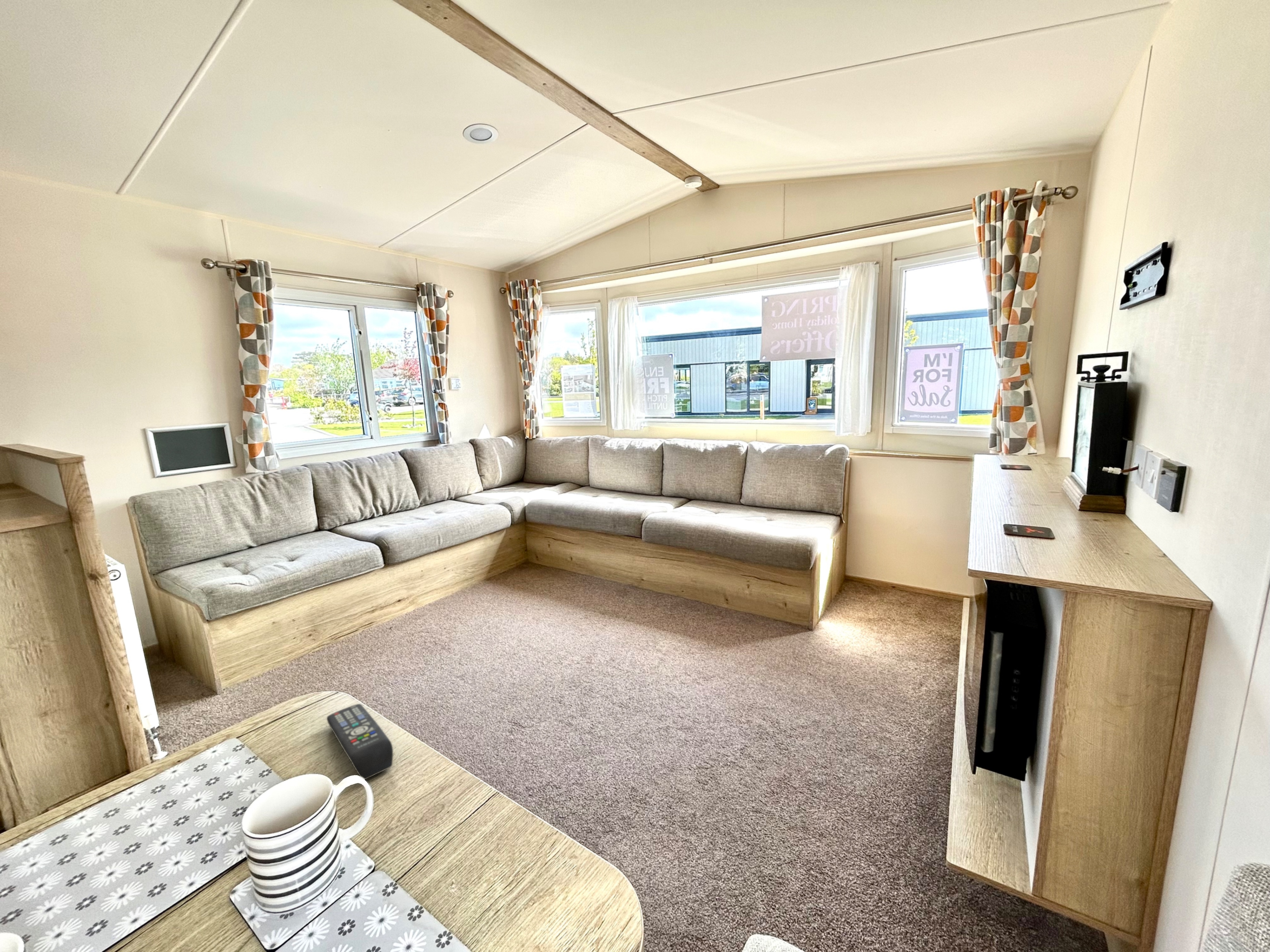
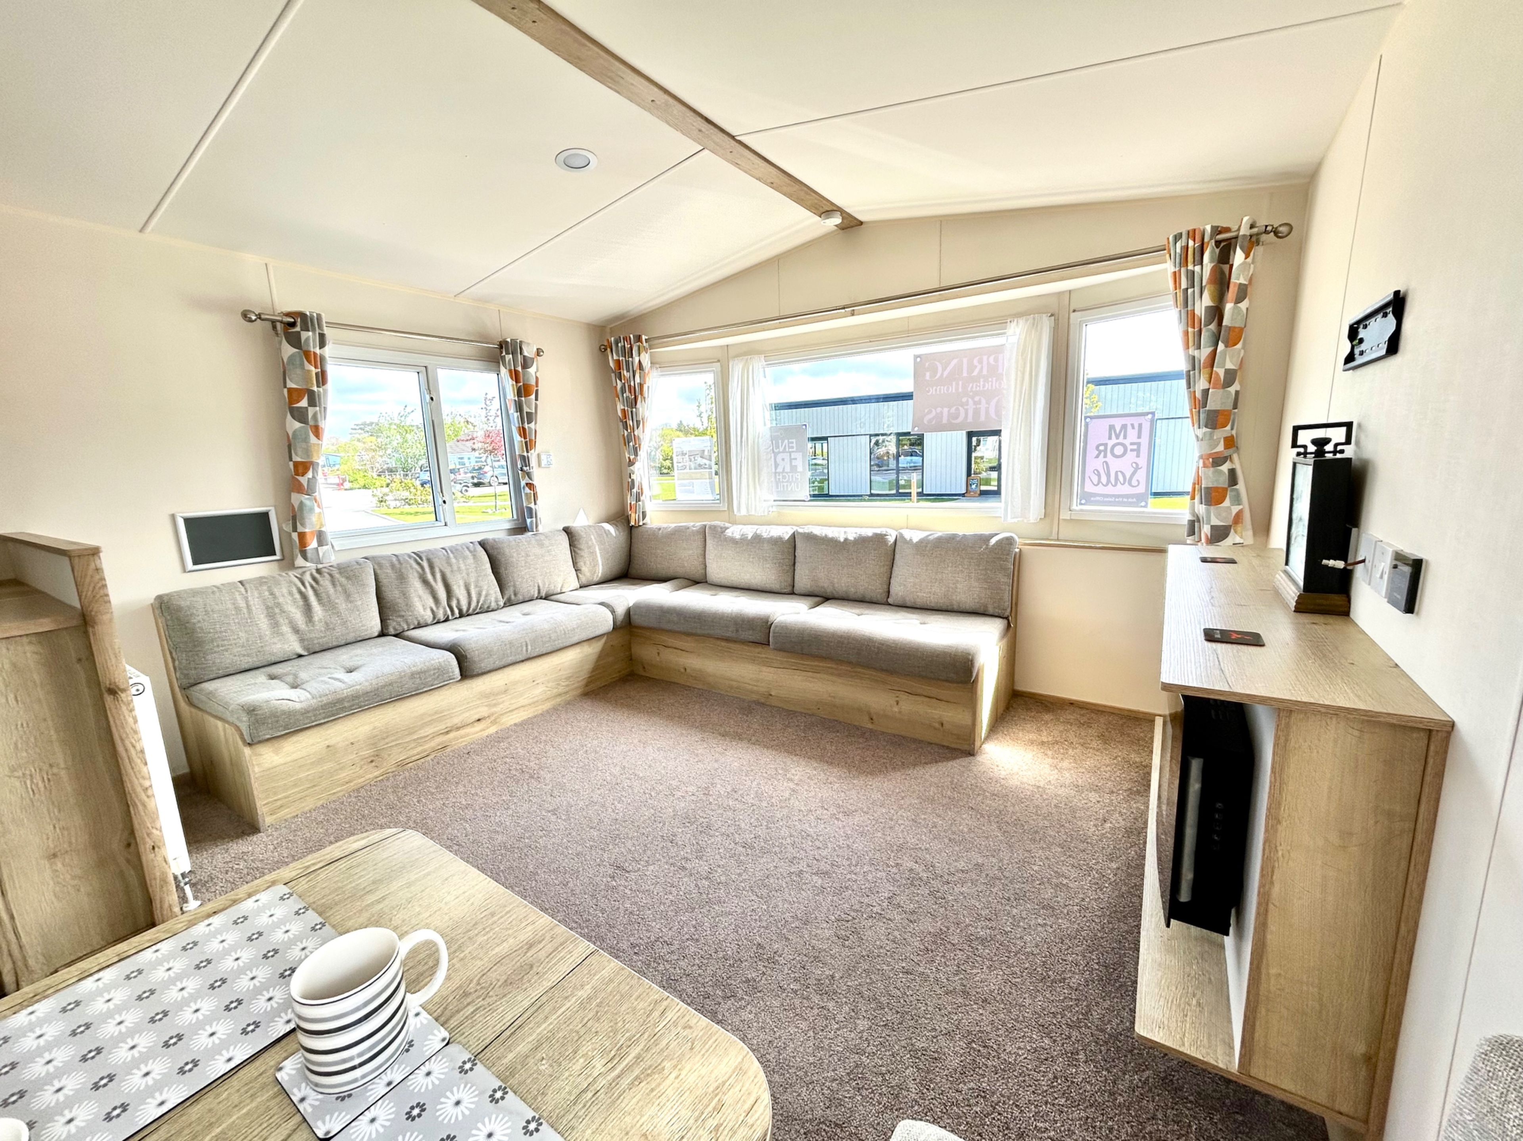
- remote control [326,703,394,780]
